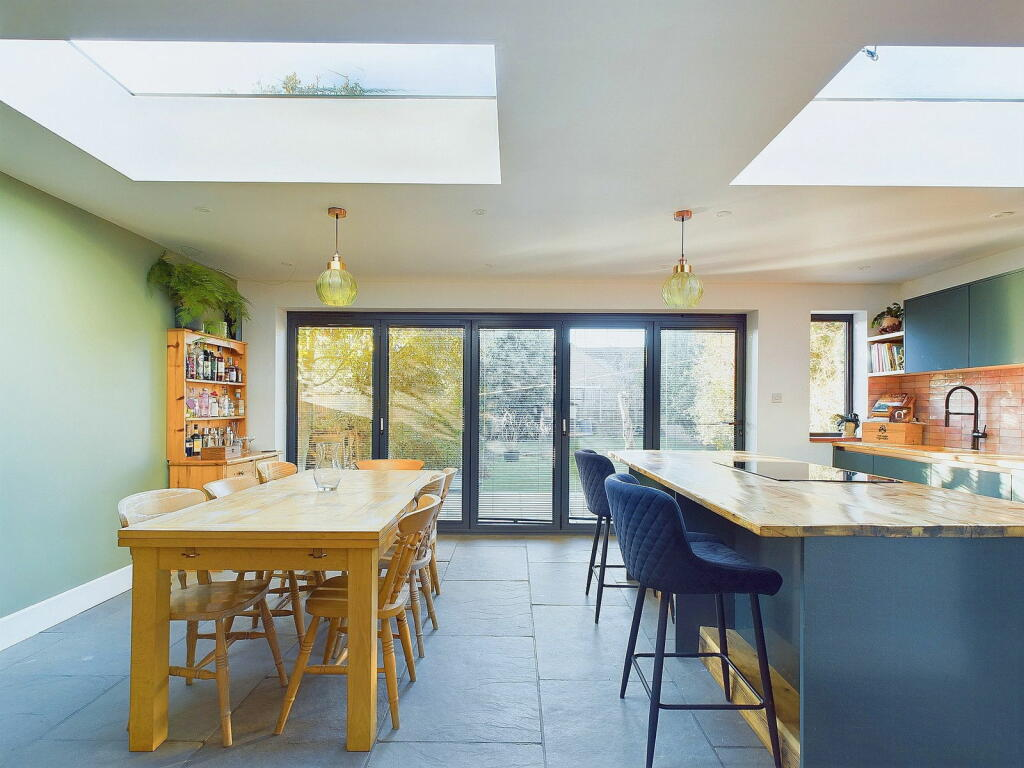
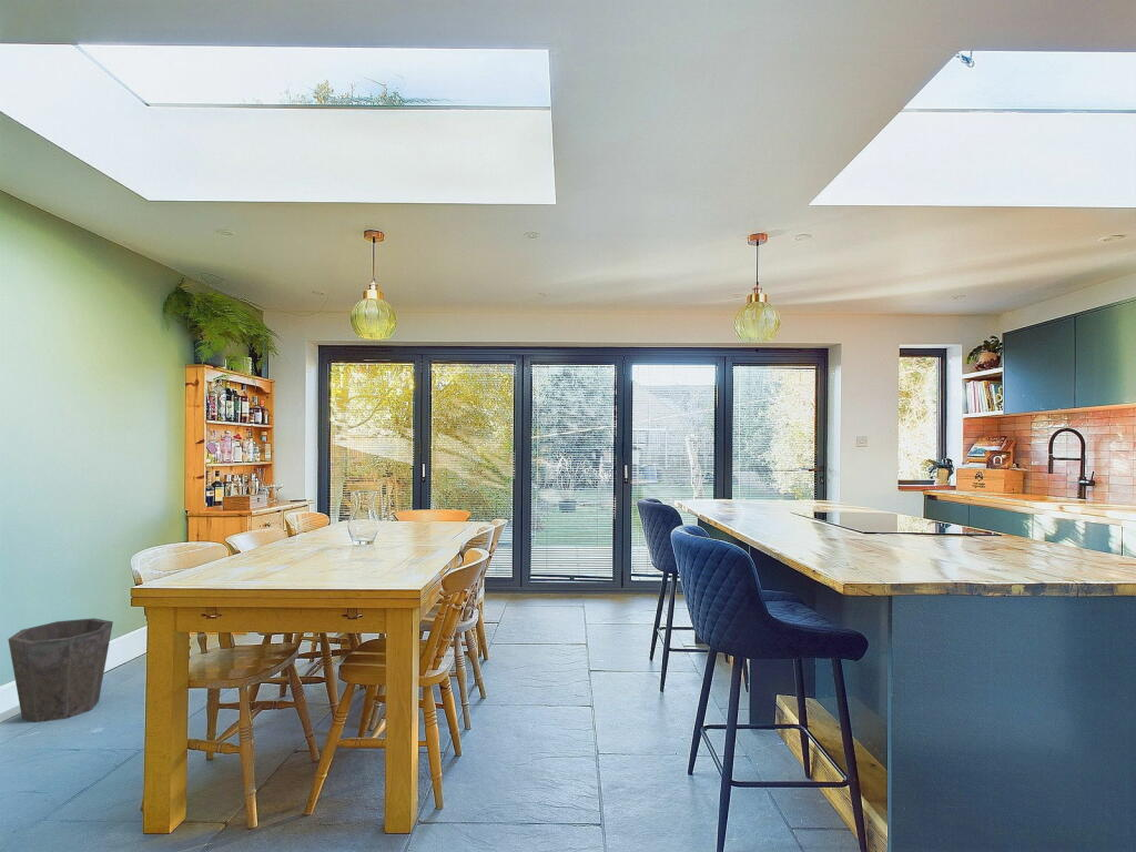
+ waste bin [7,617,114,723]
